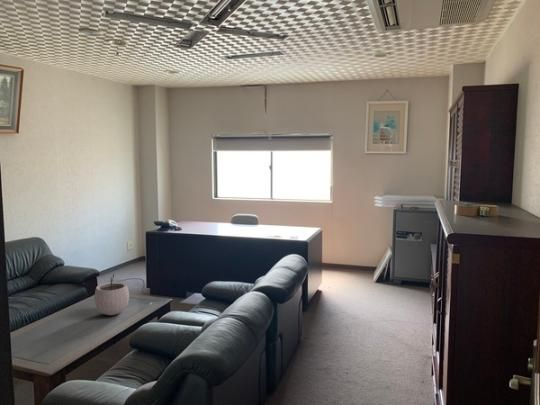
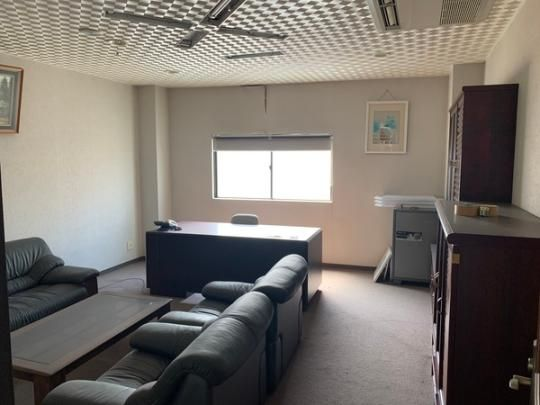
- plant pot [93,273,130,316]
